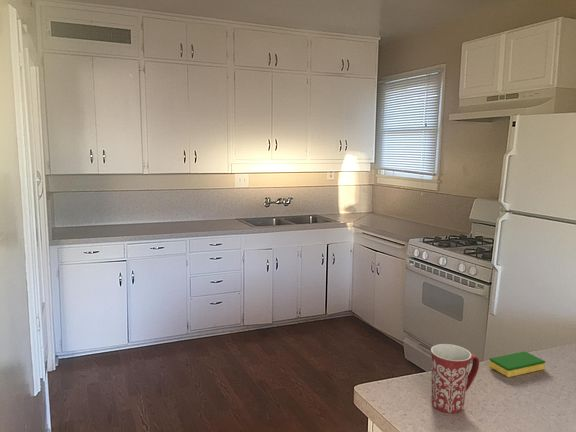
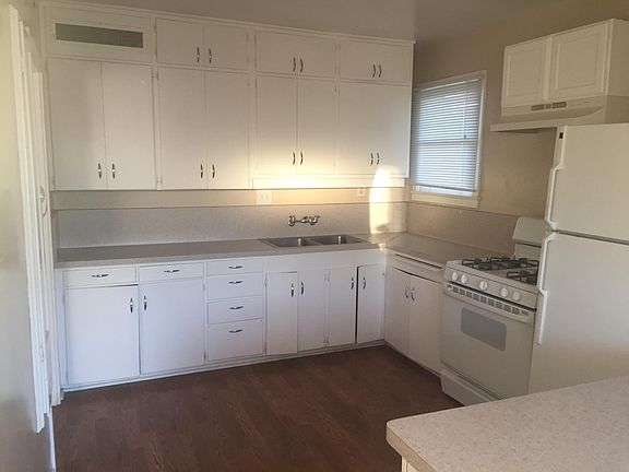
- dish sponge [488,350,546,378]
- mug [430,343,480,414]
